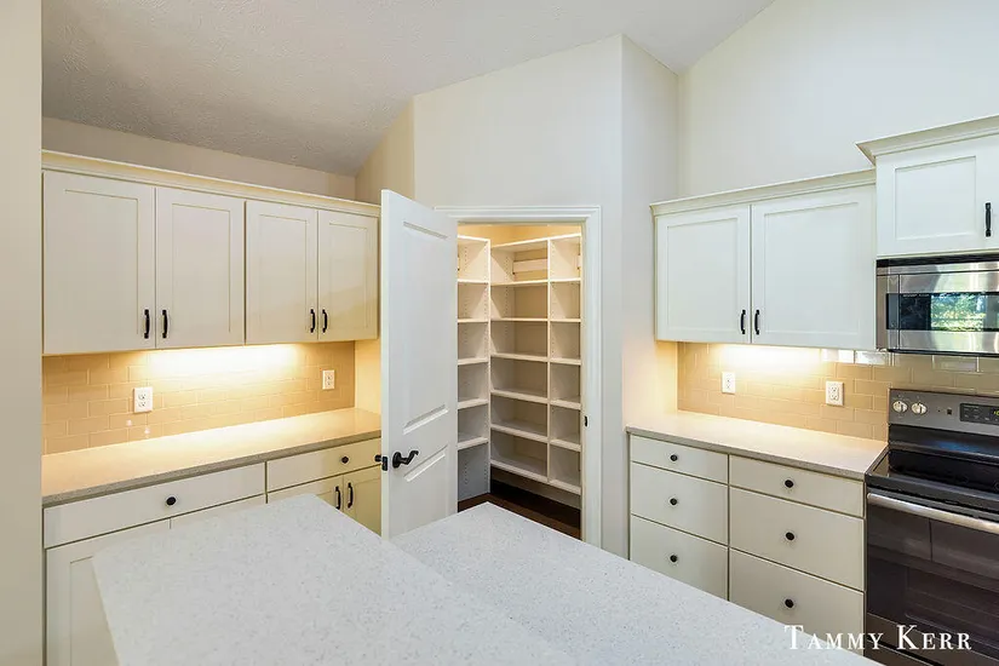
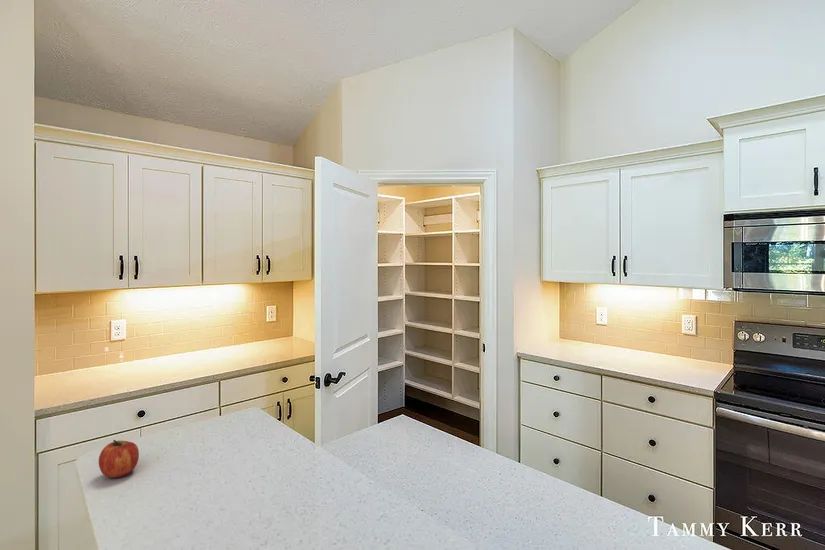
+ fruit [98,439,140,479]
